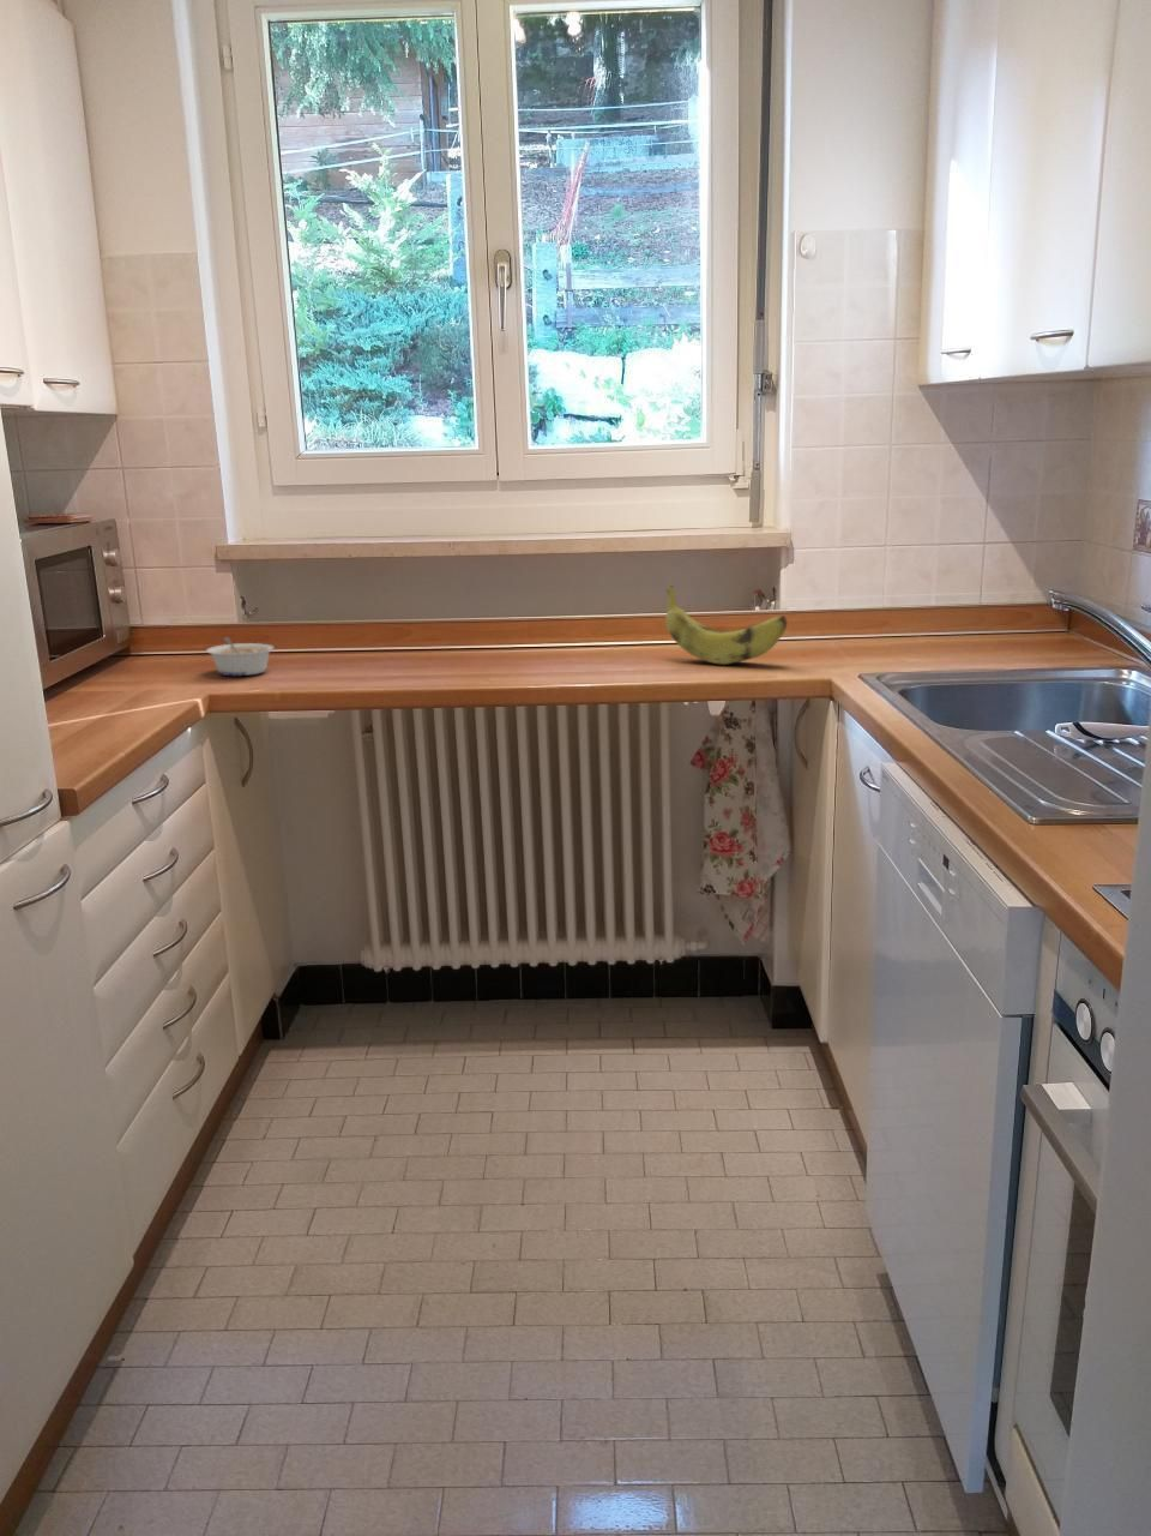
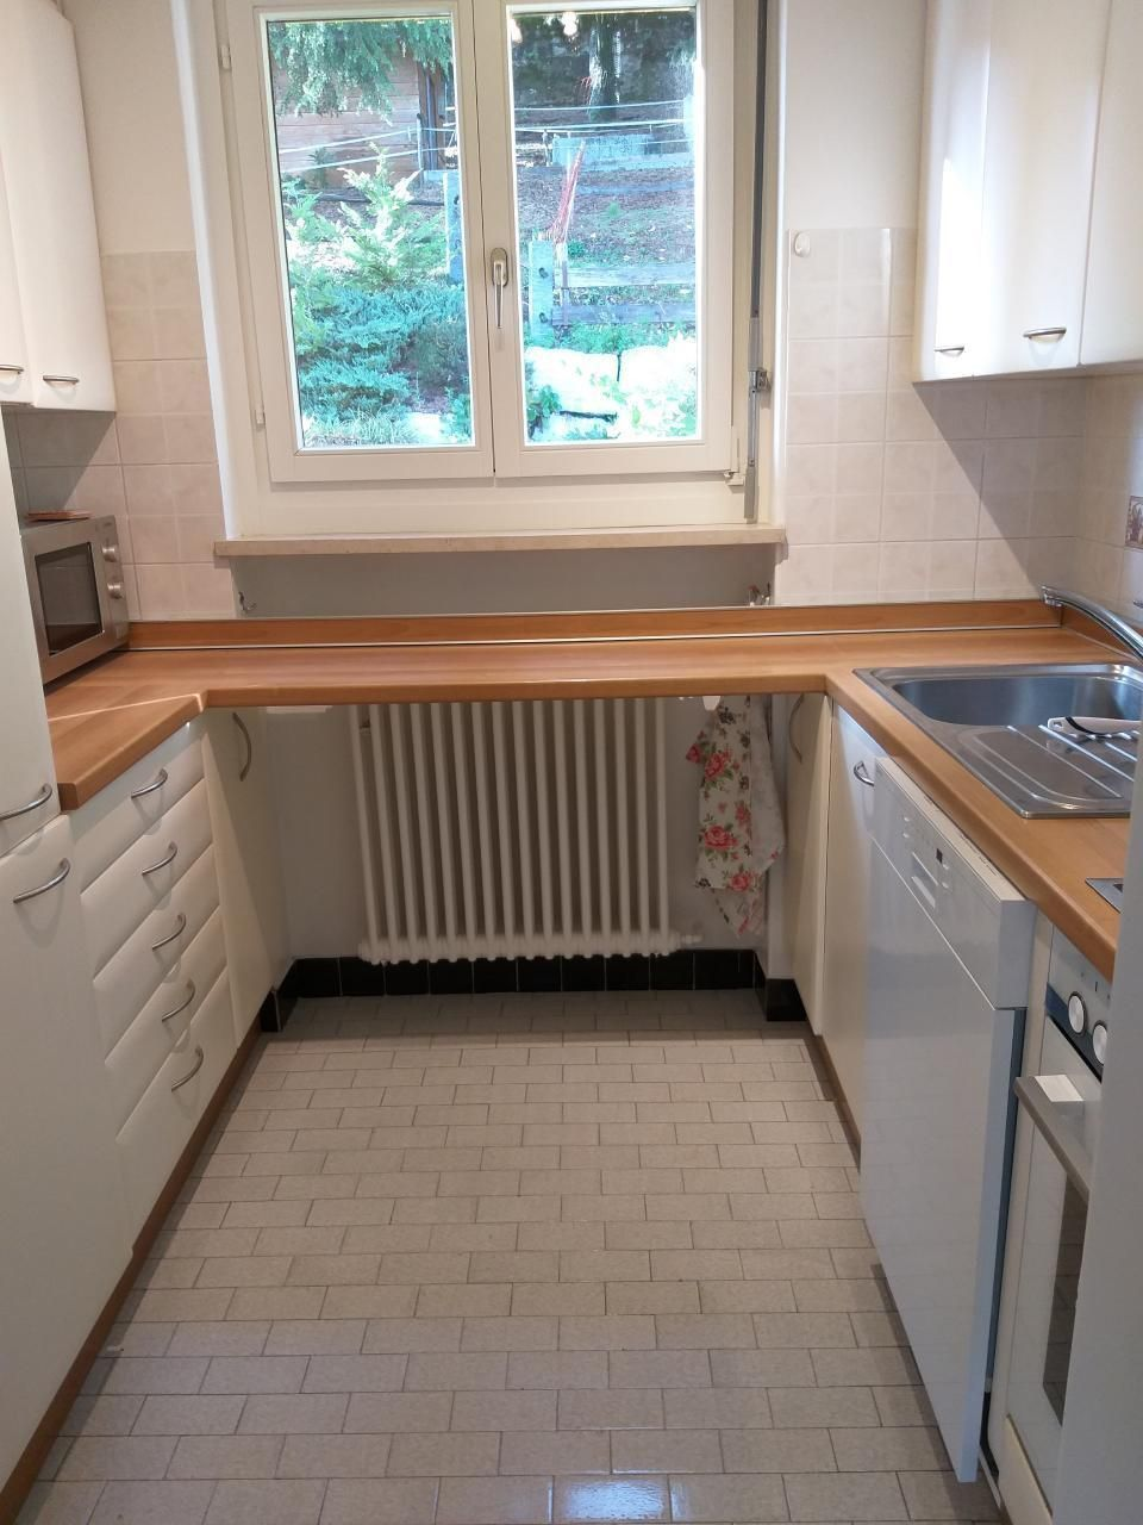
- legume [206,636,274,677]
- banana [664,584,788,666]
